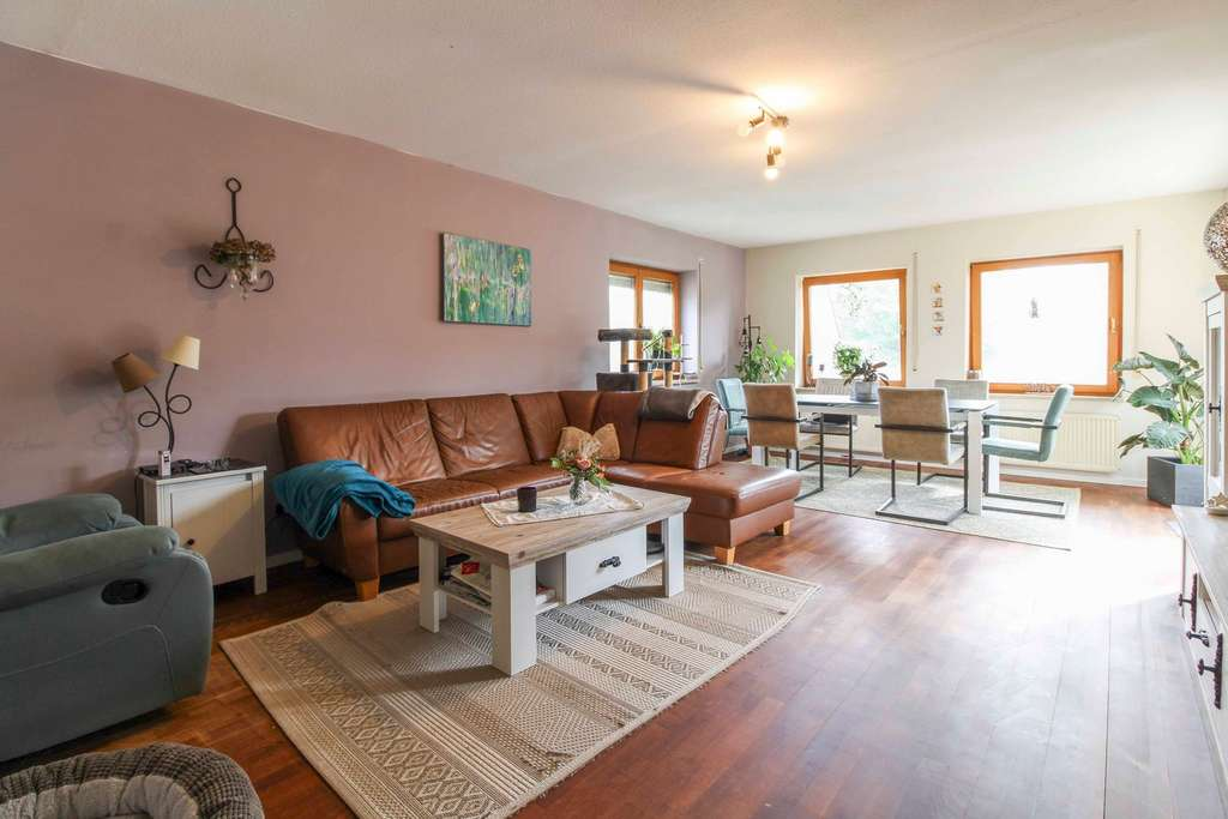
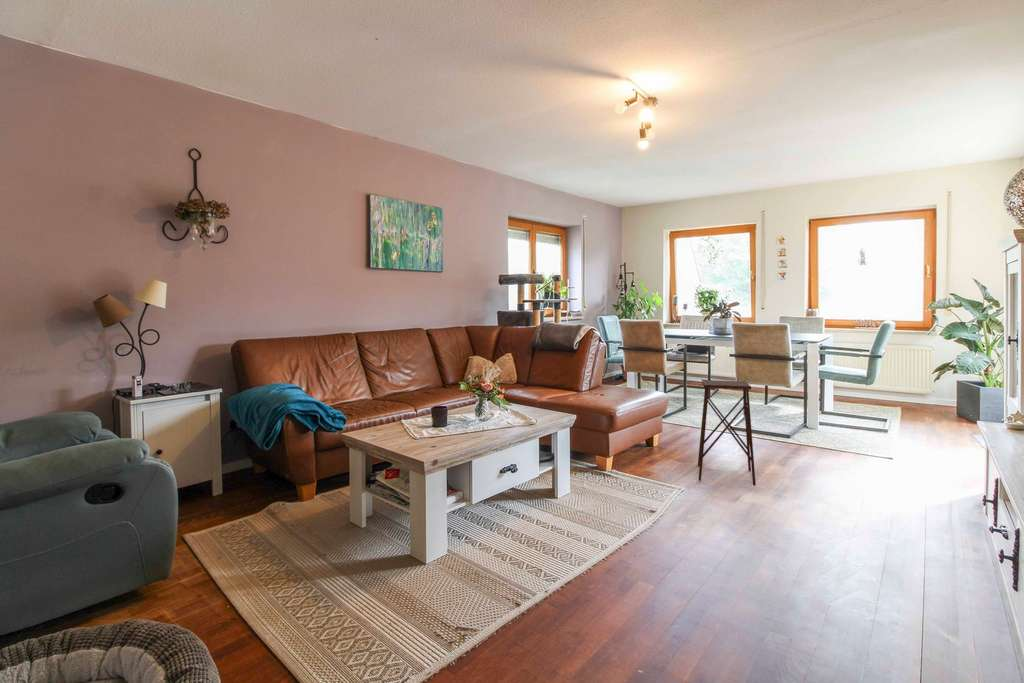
+ side table [697,379,757,487]
